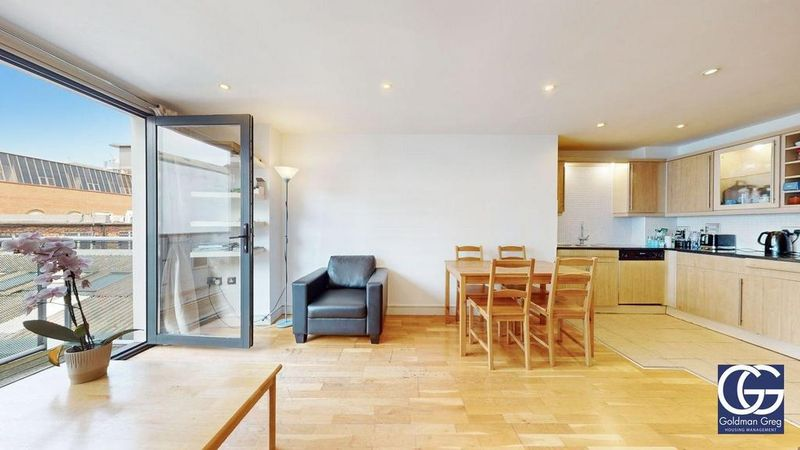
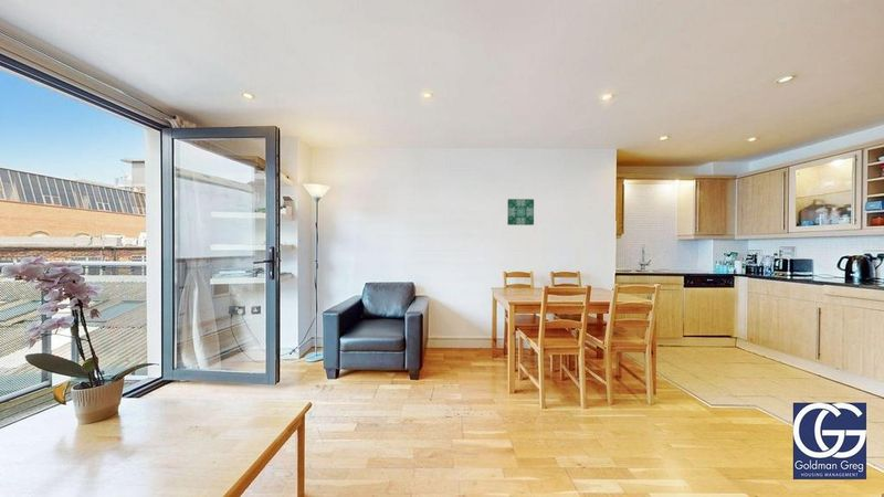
+ wall art [506,198,535,226]
